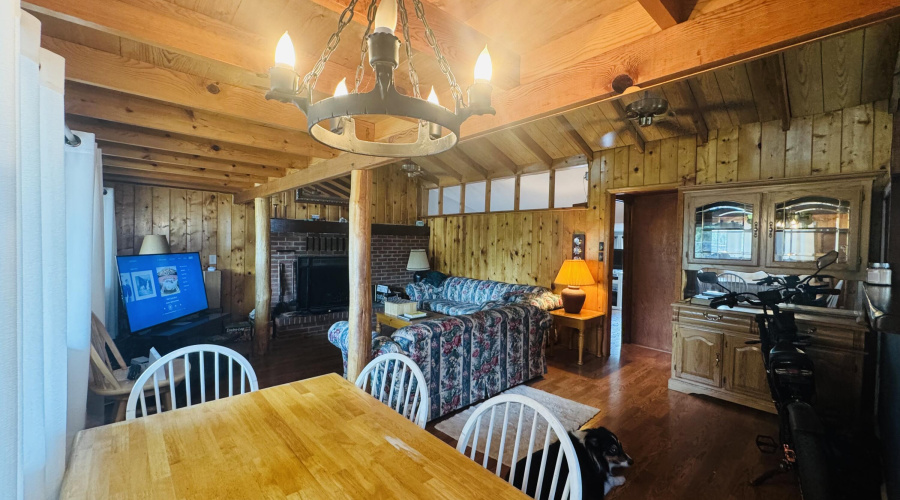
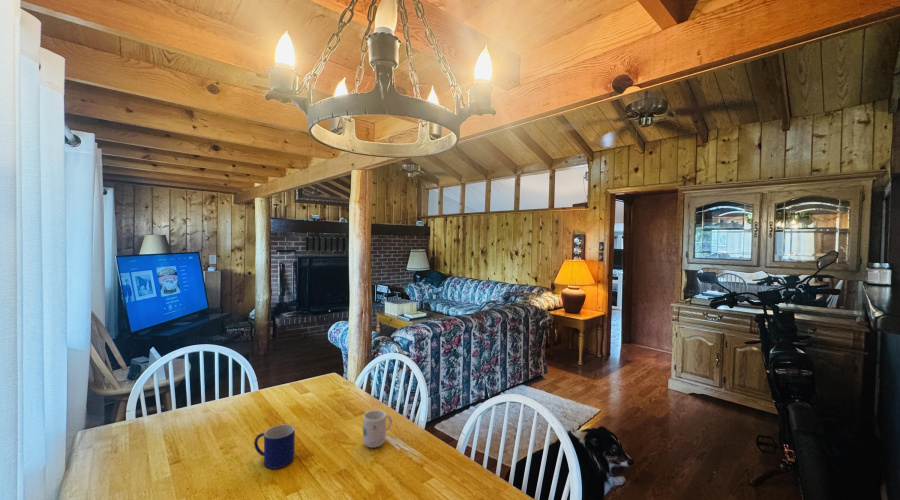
+ mug [253,423,296,470]
+ mug [362,409,393,449]
